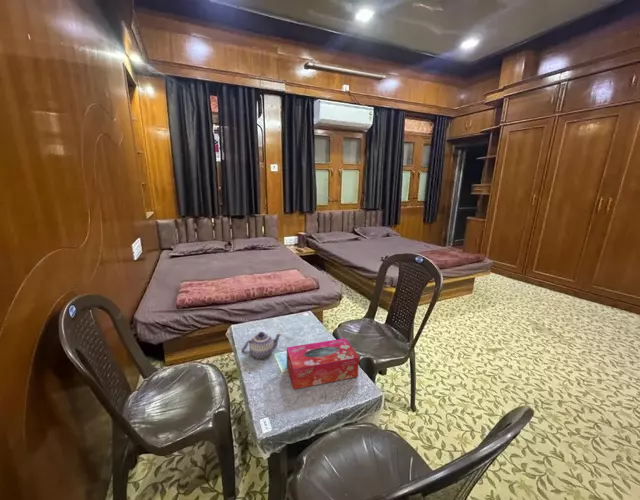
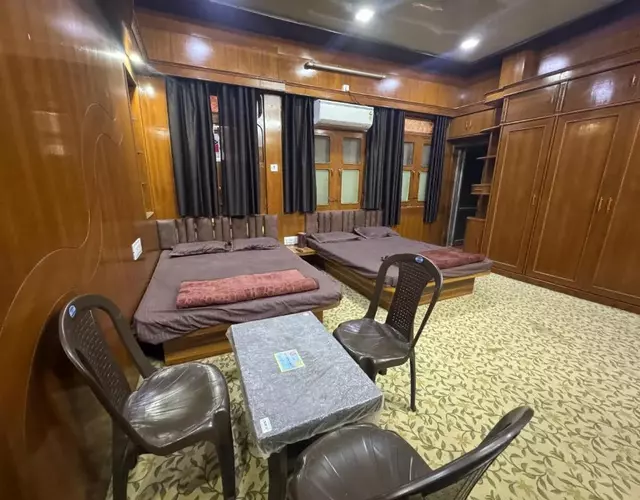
- tissue box [286,337,360,390]
- teapot [240,331,283,360]
